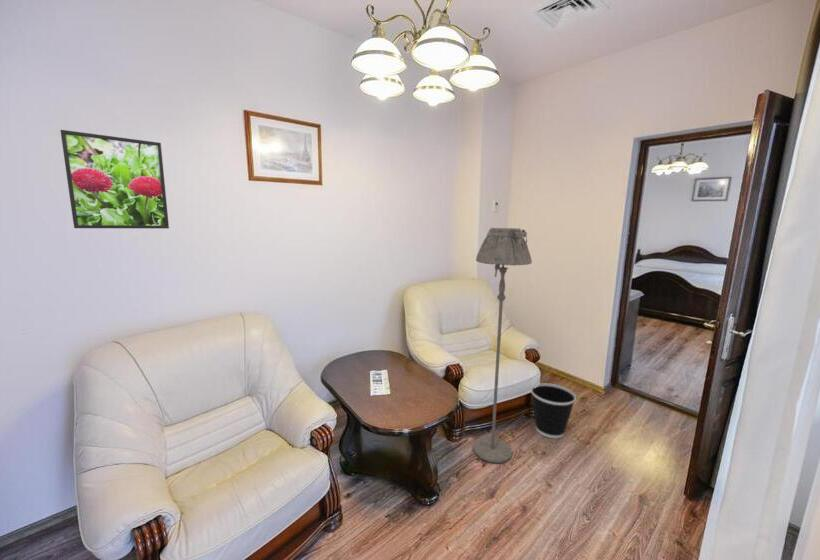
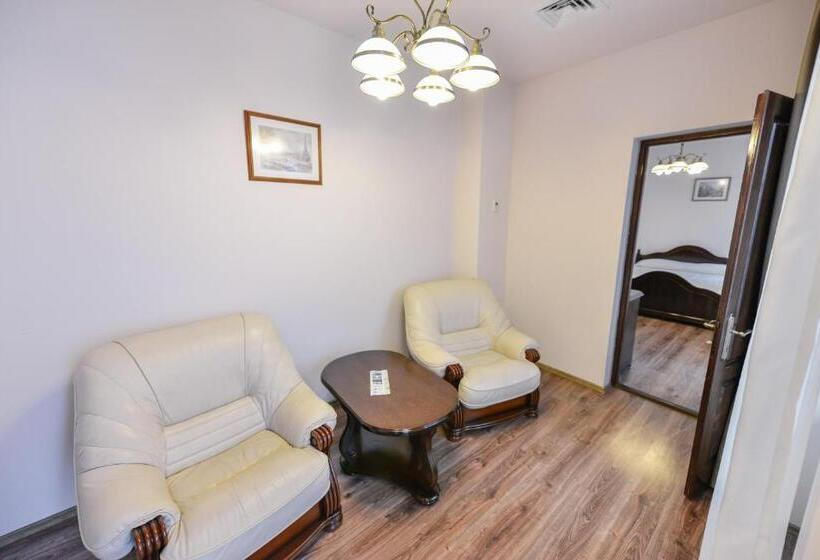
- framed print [59,129,170,229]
- wastebasket [530,382,577,439]
- floor lamp [472,227,533,464]
